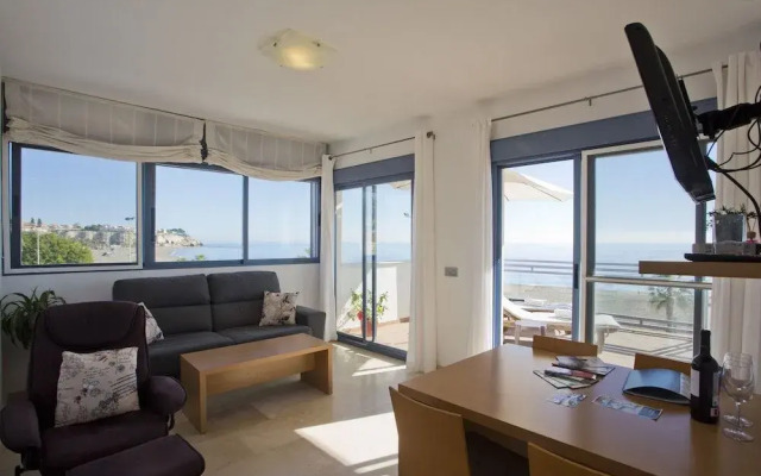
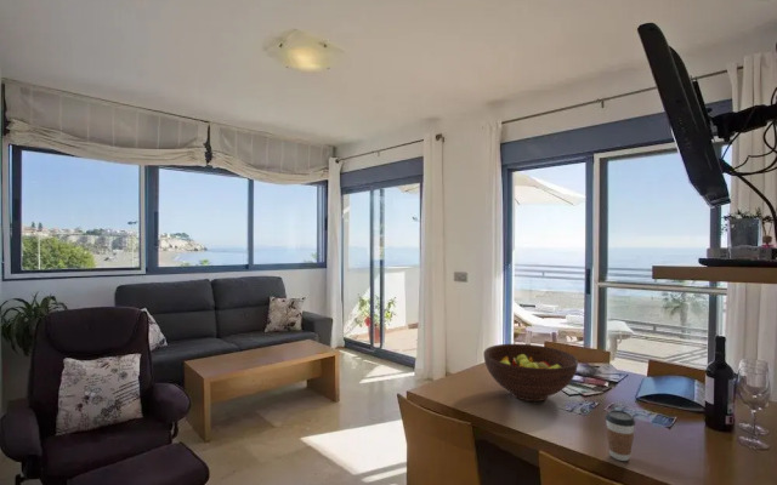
+ fruit bowl [482,343,579,403]
+ coffee cup [605,409,636,462]
